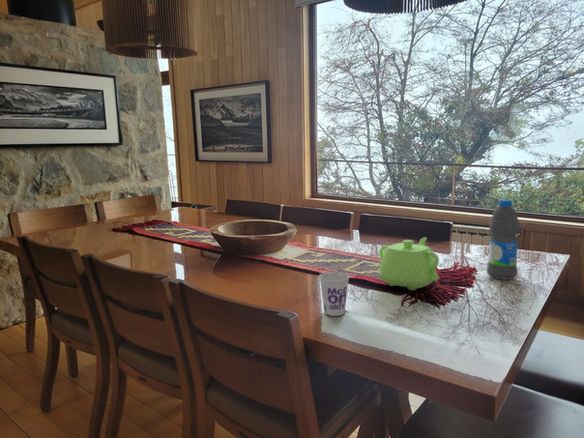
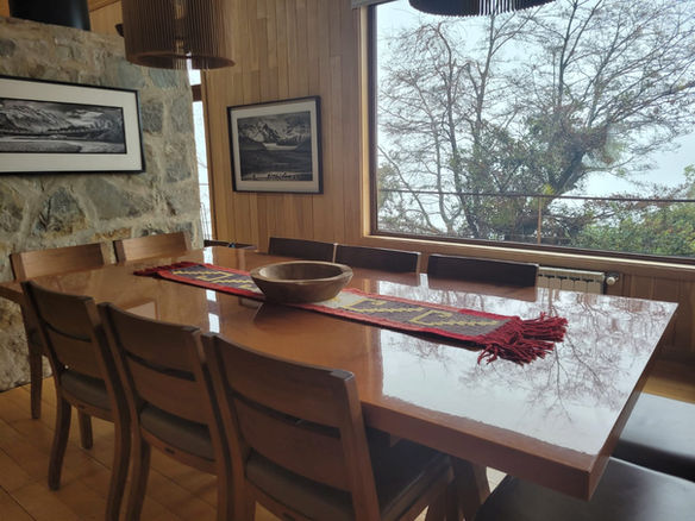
- teapot [378,236,440,291]
- water bottle [486,199,521,281]
- cup [318,271,350,317]
